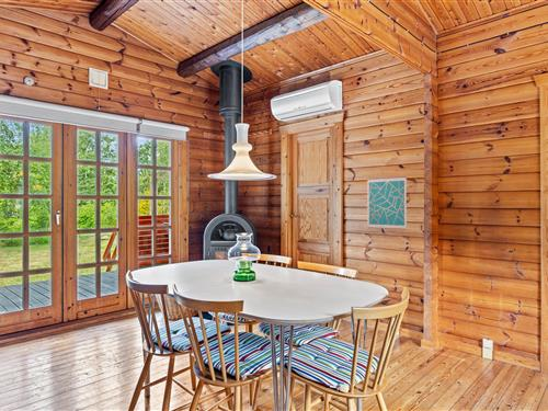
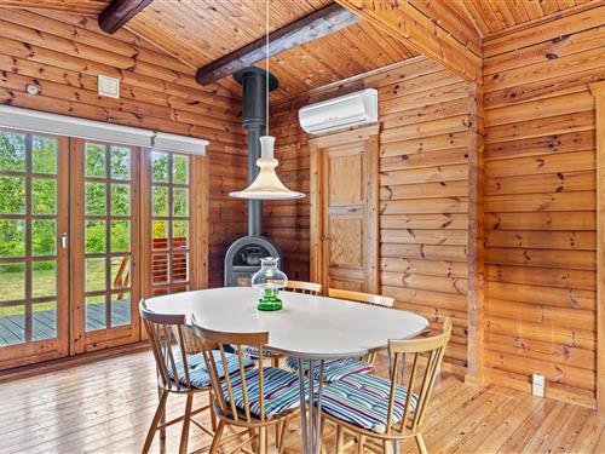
- wall art [366,175,408,231]
